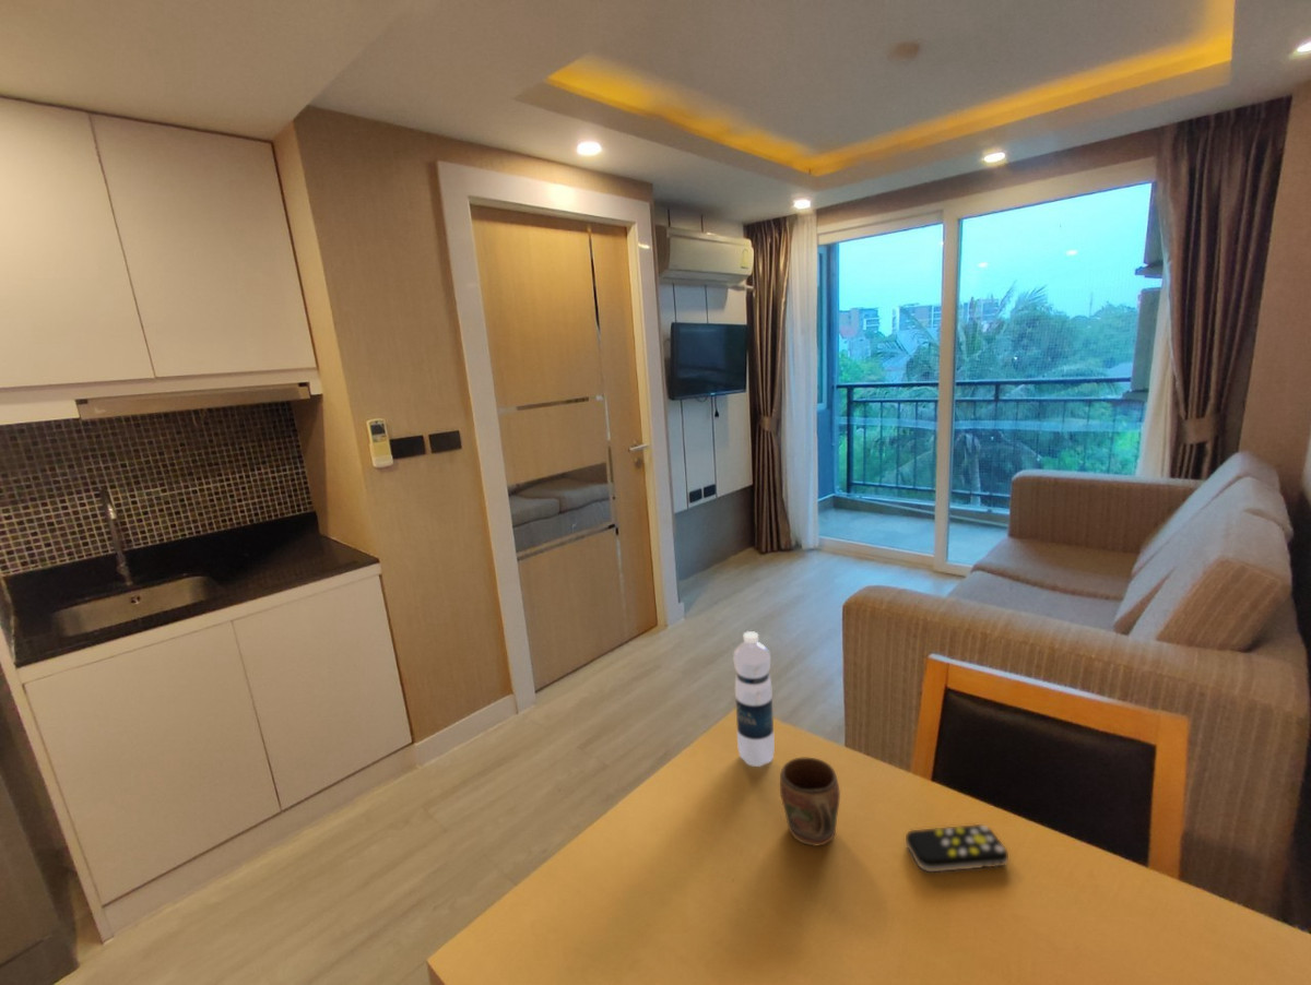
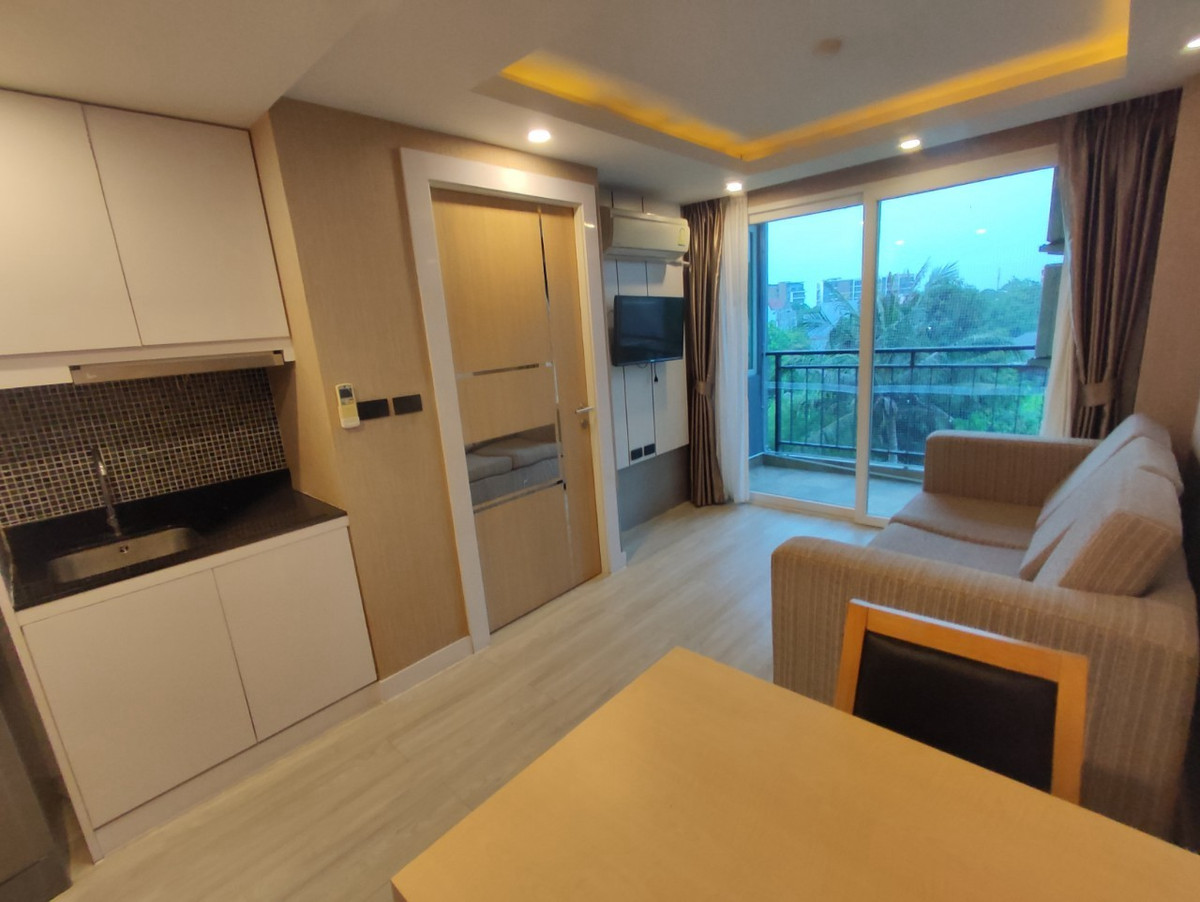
- remote control [905,823,1009,873]
- water bottle [732,630,776,768]
- mug [779,757,841,847]
